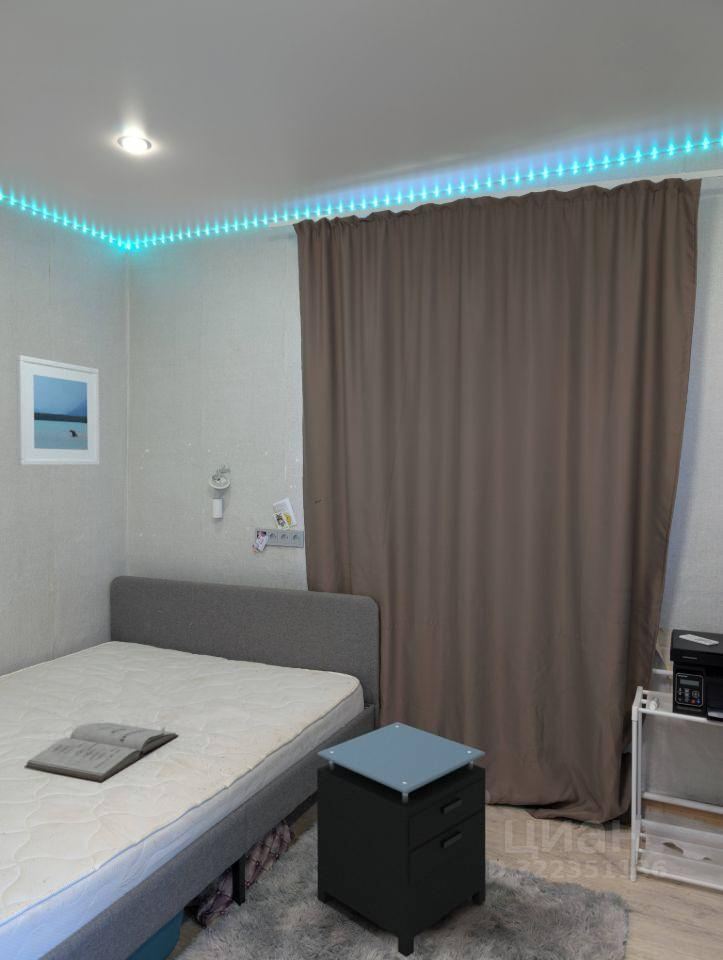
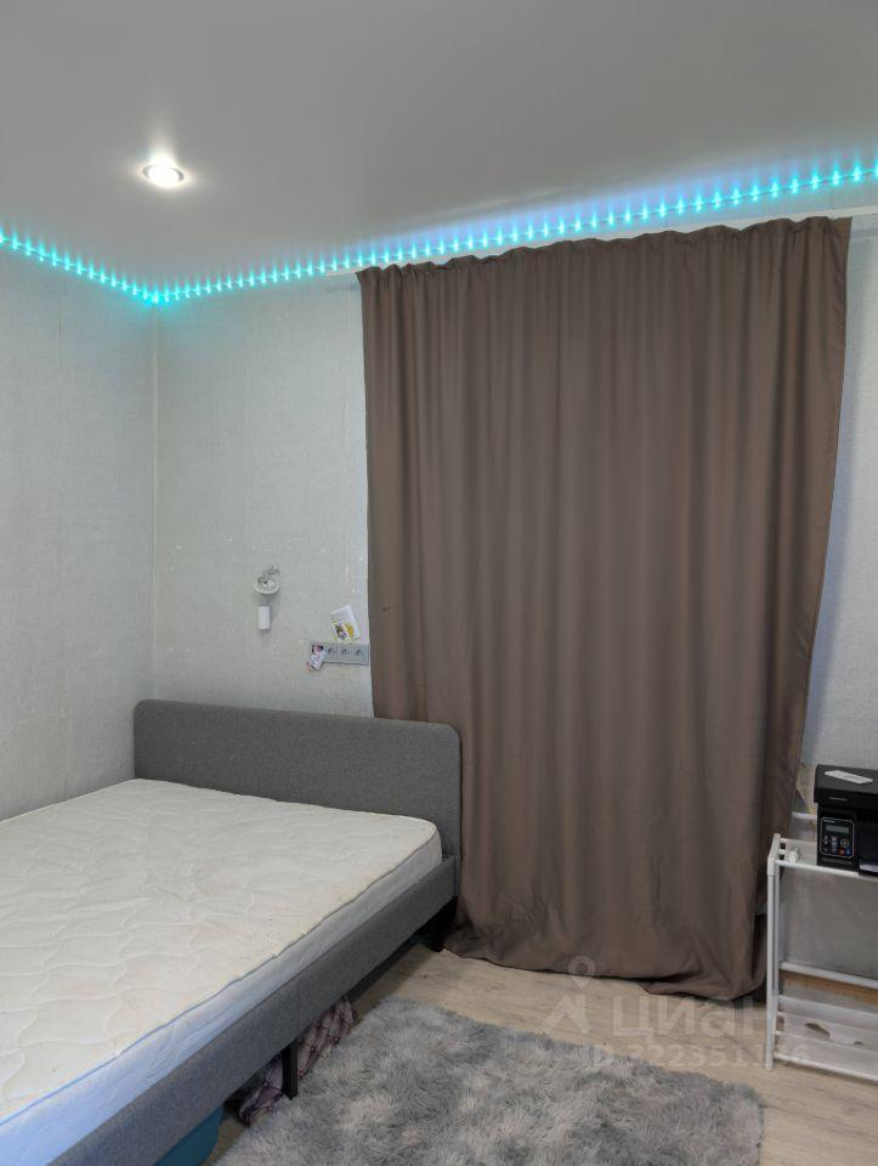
- book [23,721,179,783]
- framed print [16,354,101,466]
- nightstand [316,721,486,958]
